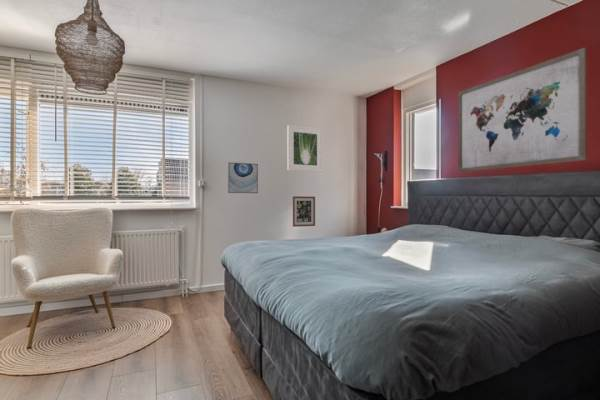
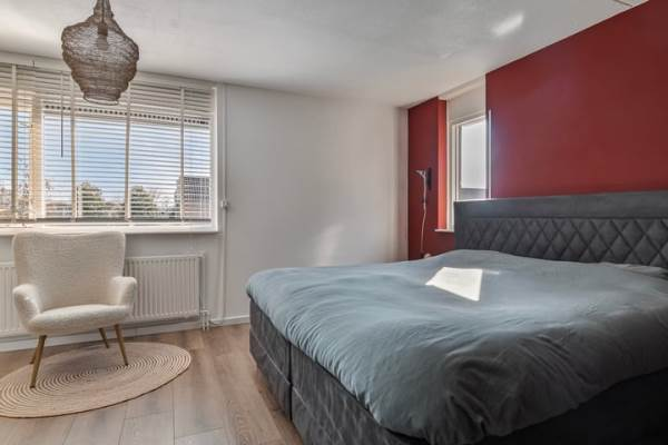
- wall art [292,195,316,228]
- wall art [227,161,259,194]
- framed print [287,124,323,173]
- wall art [457,46,588,173]
